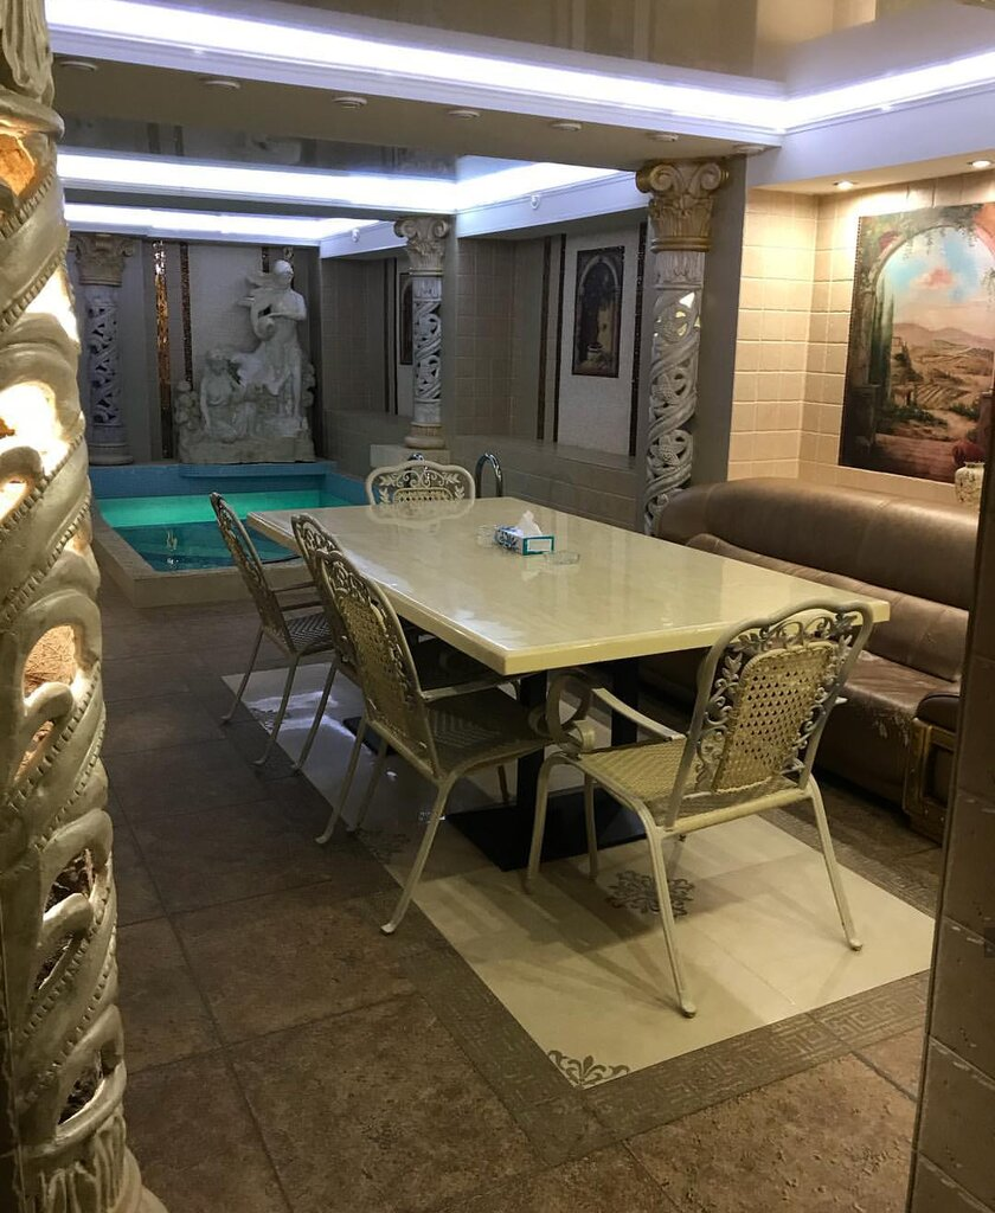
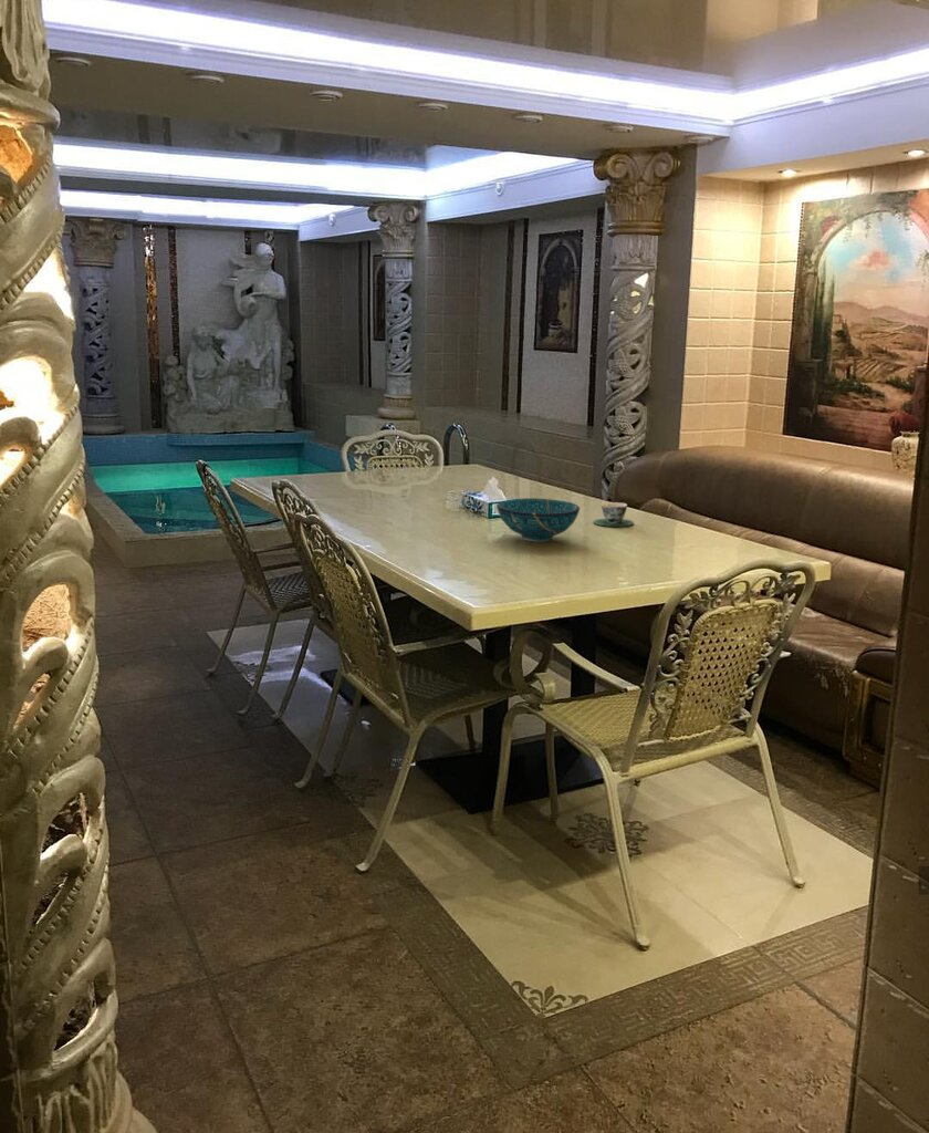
+ teacup [592,501,635,528]
+ decorative bowl [495,497,581,543]
